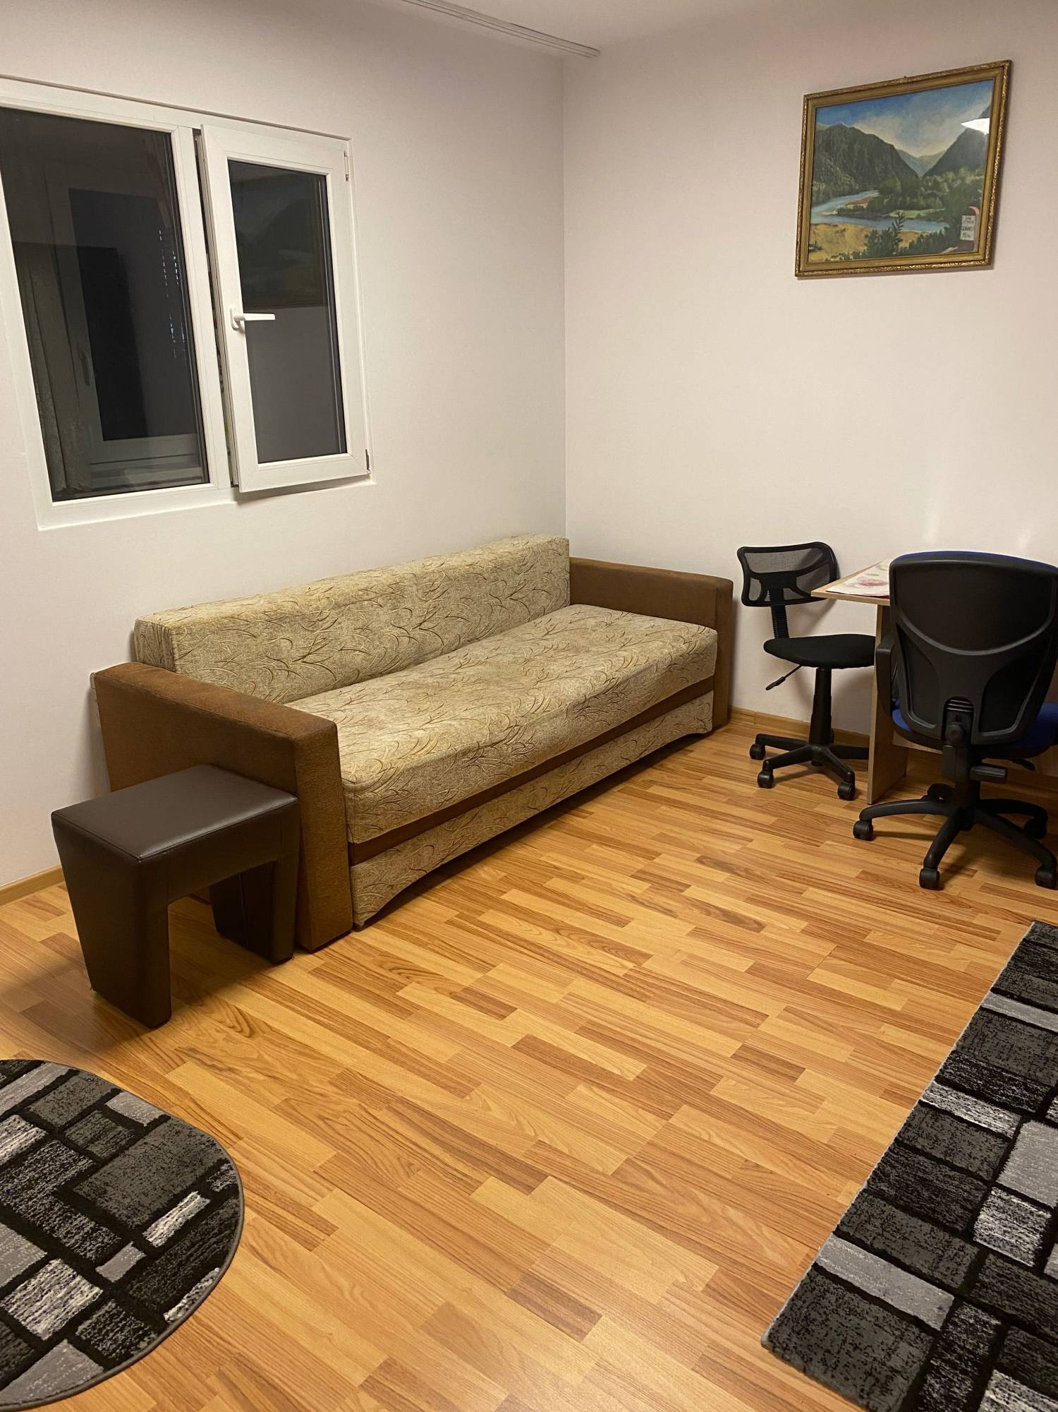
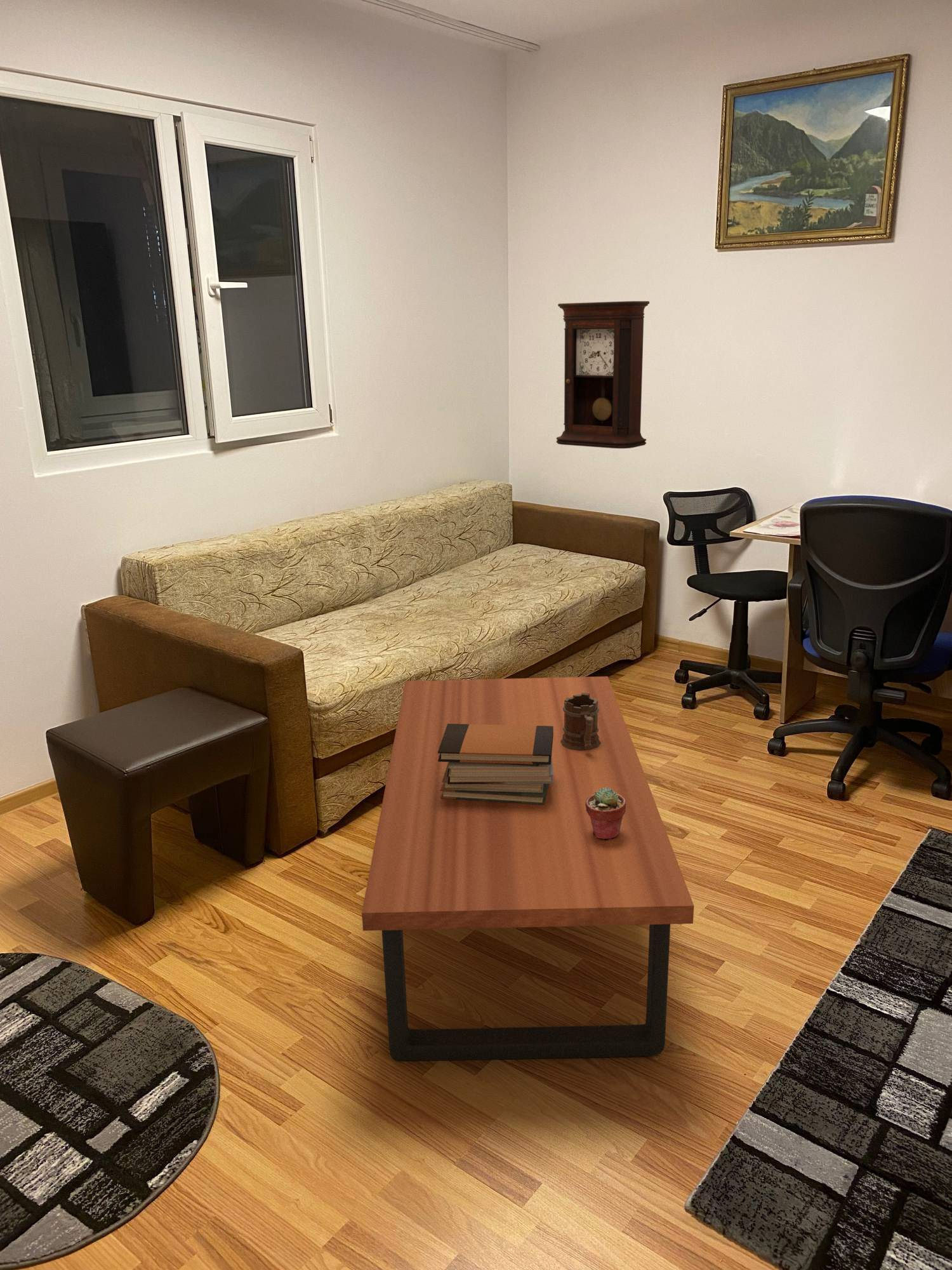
+ coffee table [361,676,694,1062]
+ potted succulent [585,787,626,841]
+ book stack [438,724,553,805]
+ pendulum clock [556,300,651,449]
+ mug [560,693,601,751]
